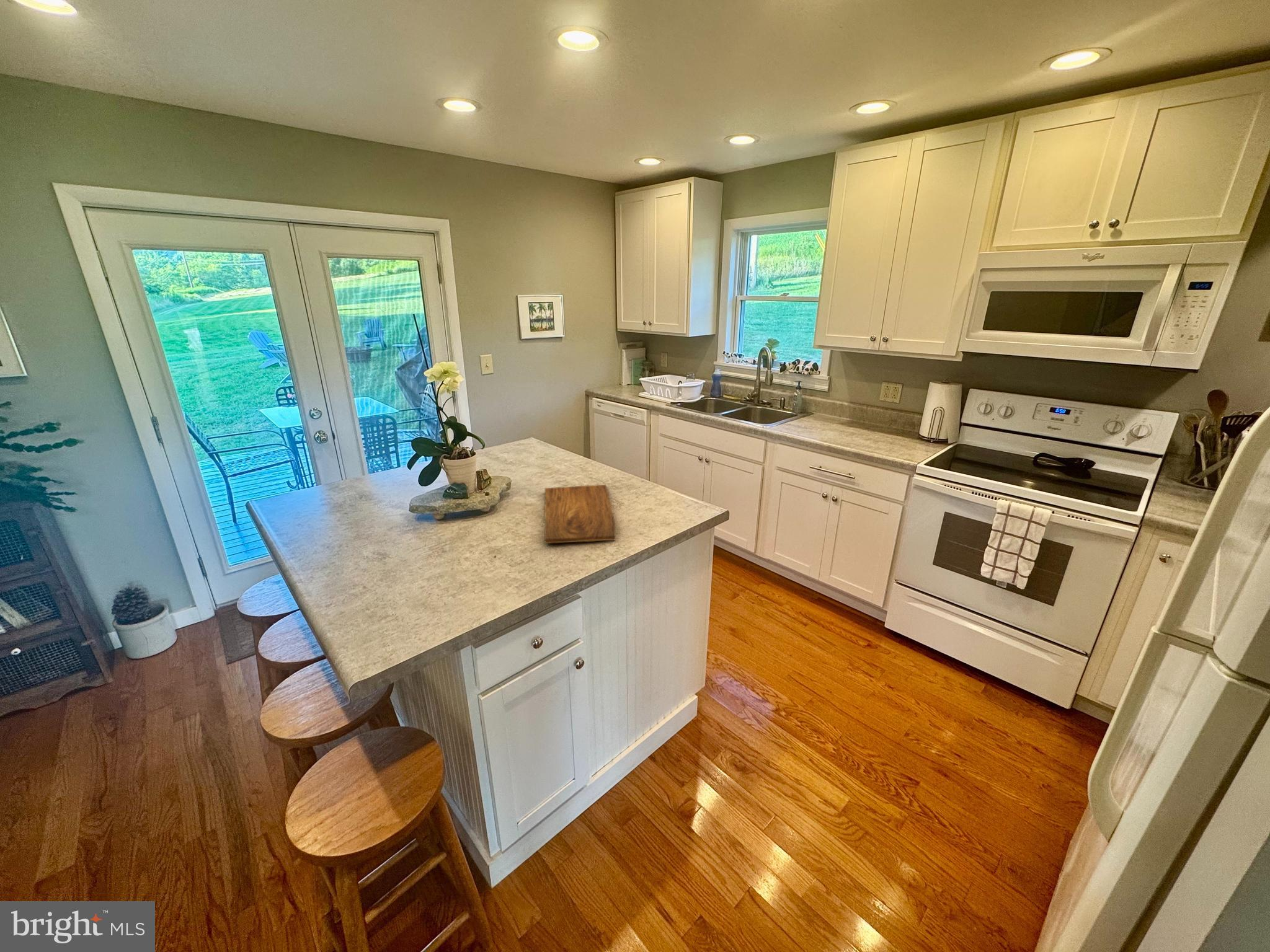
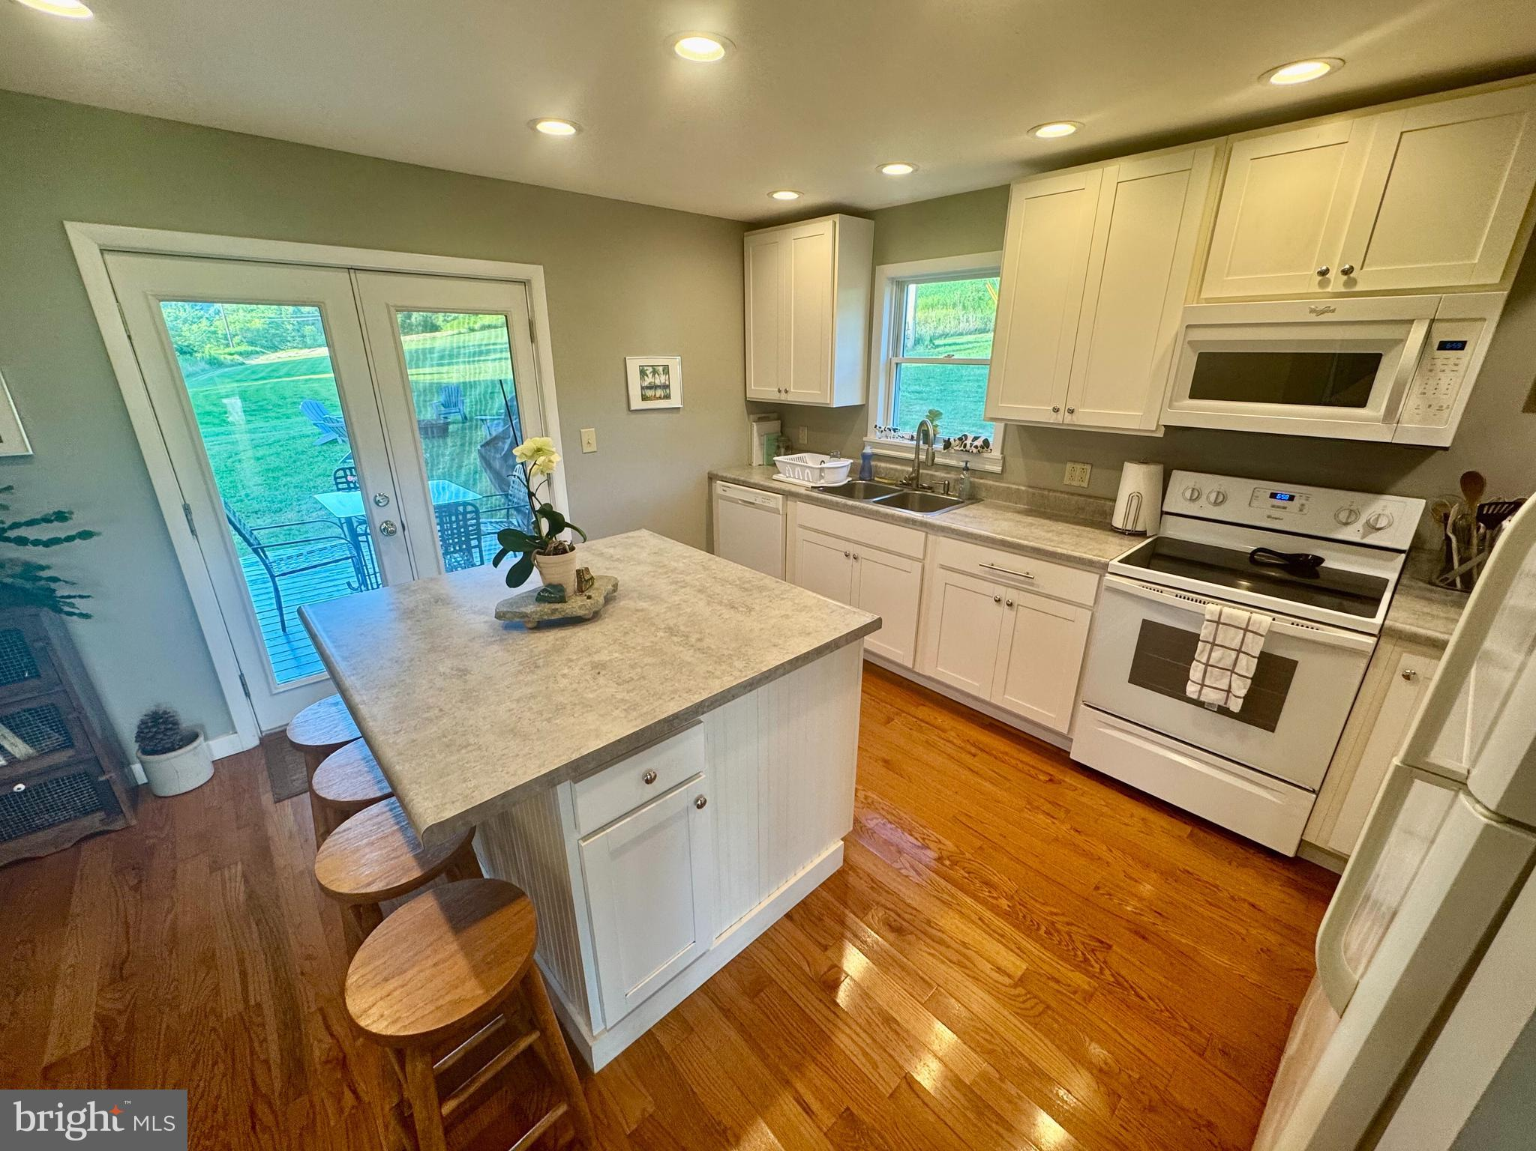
- cutting board [544,484,616,544]
